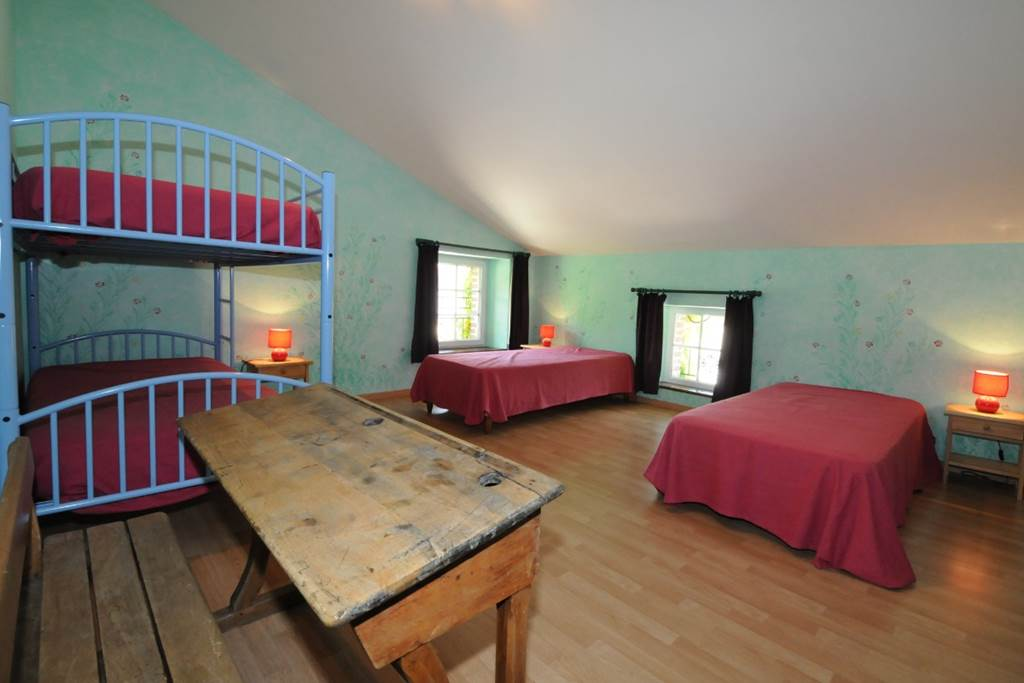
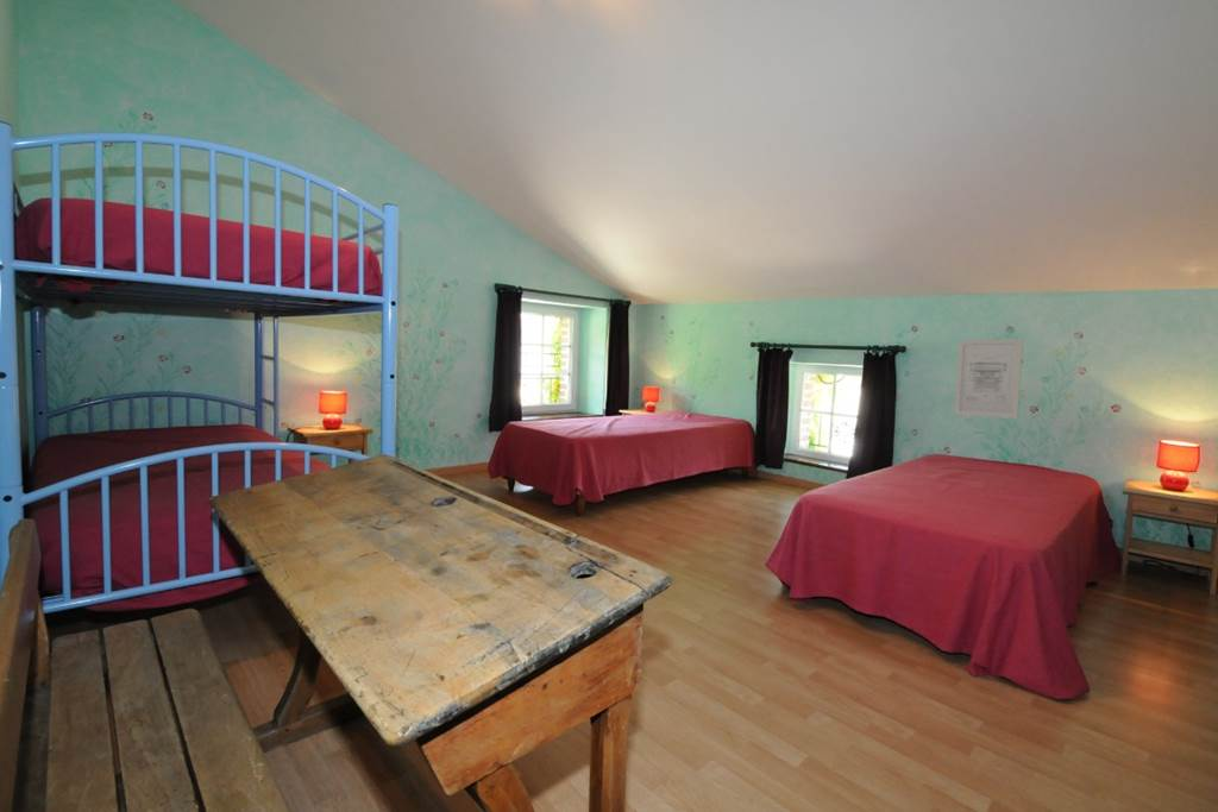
+ wall art [953,338,1024,420]
